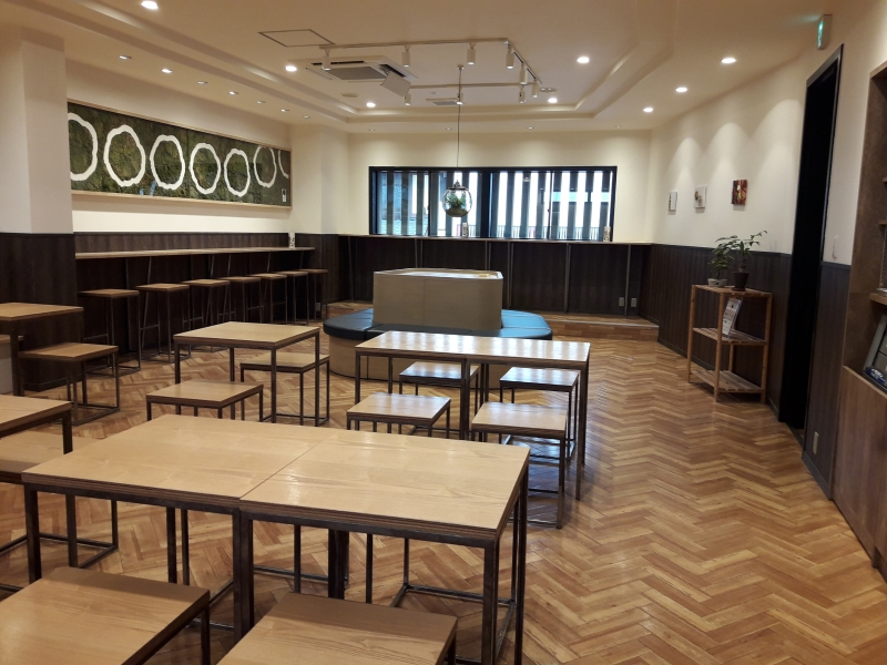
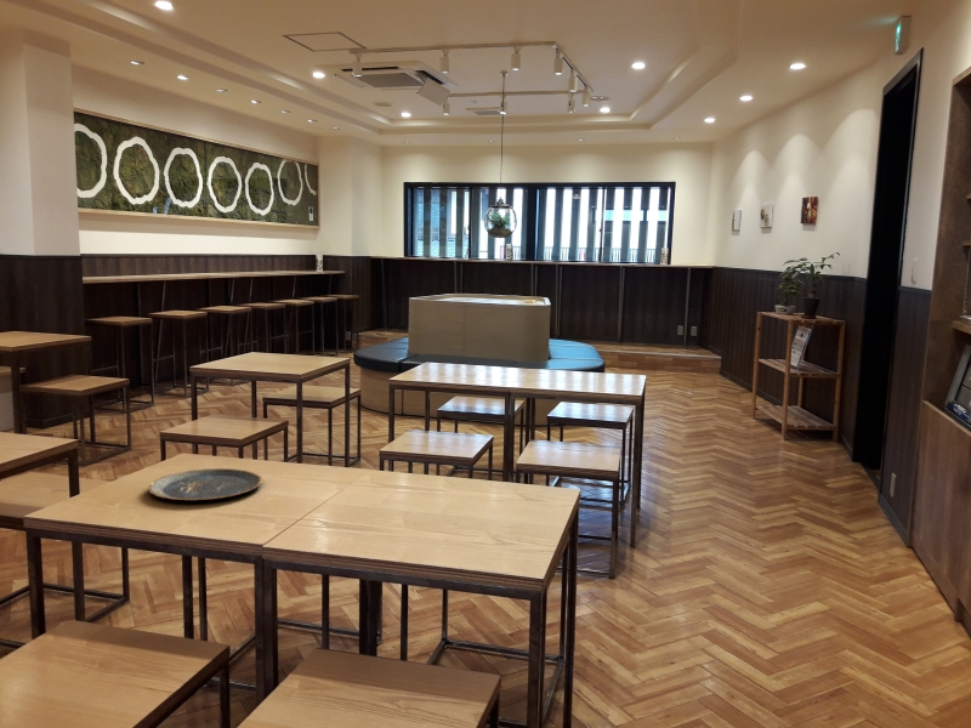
+ plate [147,467,263,502]
